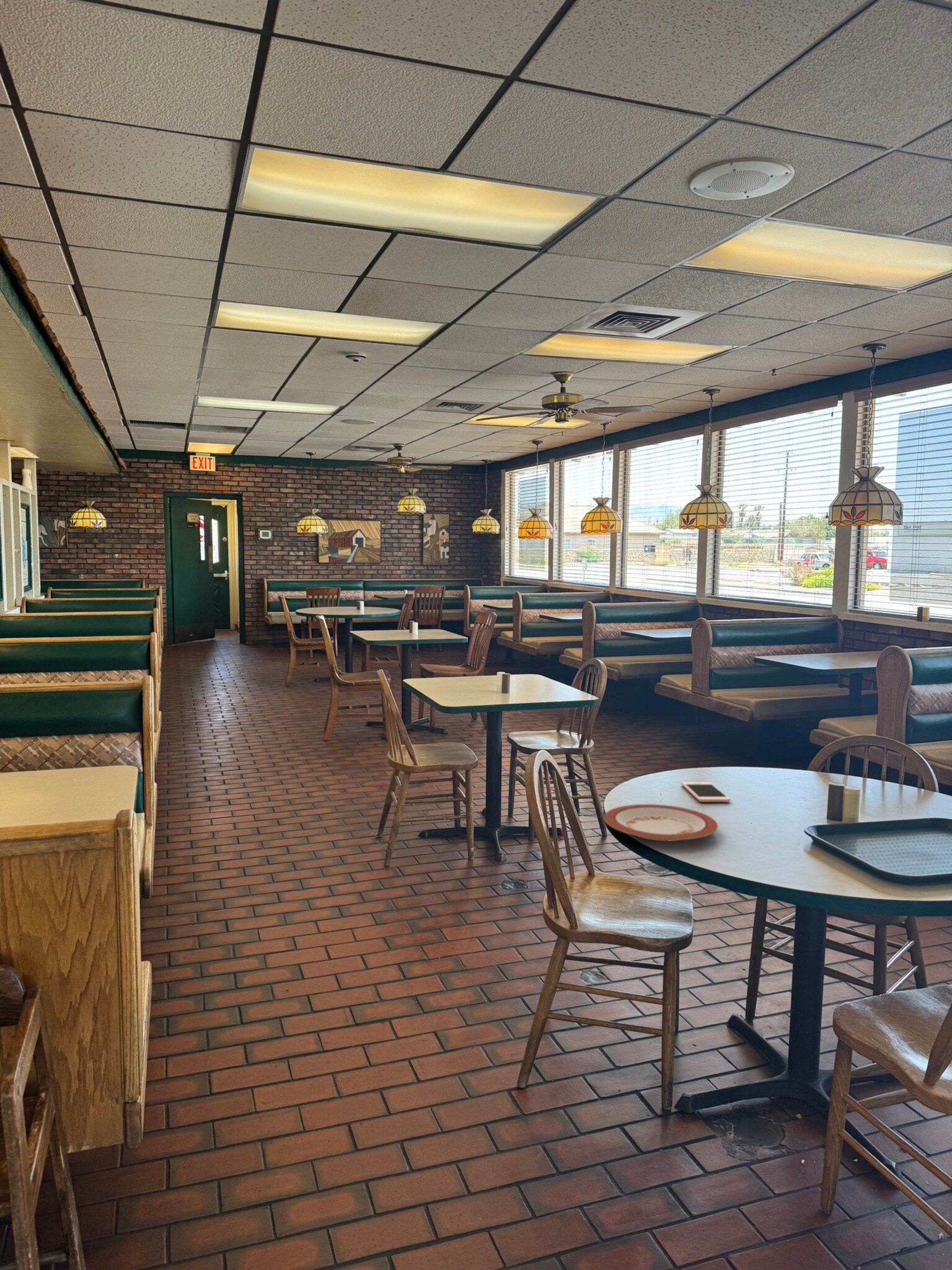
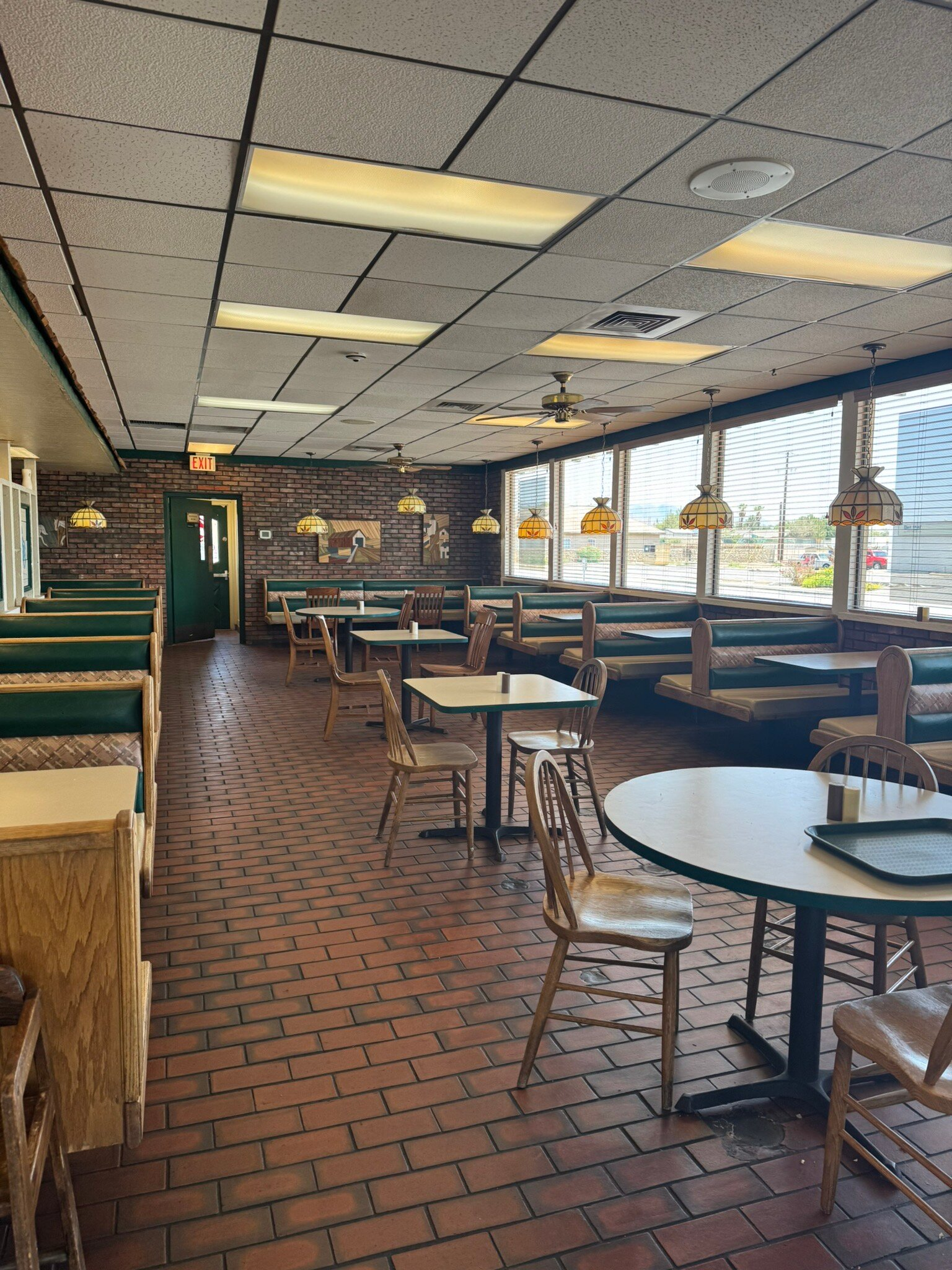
- plate [603,804,719,841]
- cell phone [681,781,731,802]
